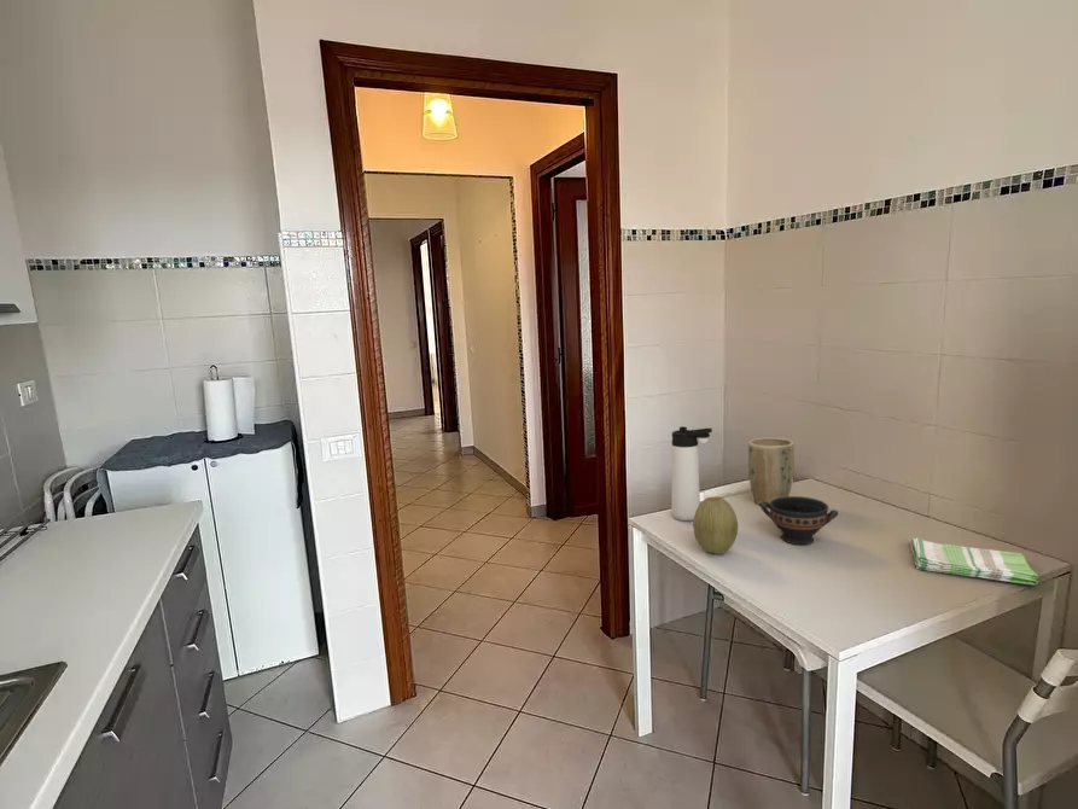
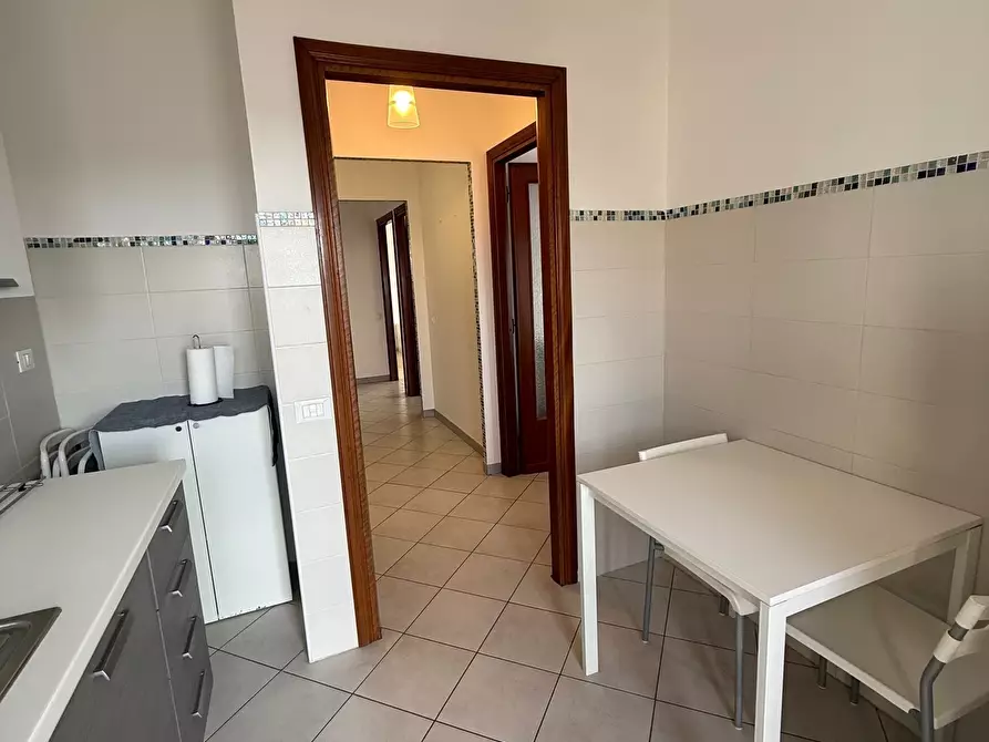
- plant pot [747,437,796,506]
- thermos bottle [670,425,713,522]
- dish towel [910,536,1039,586]
- bowl [759,495,840,546]
- fruit [692,495,739,555]
